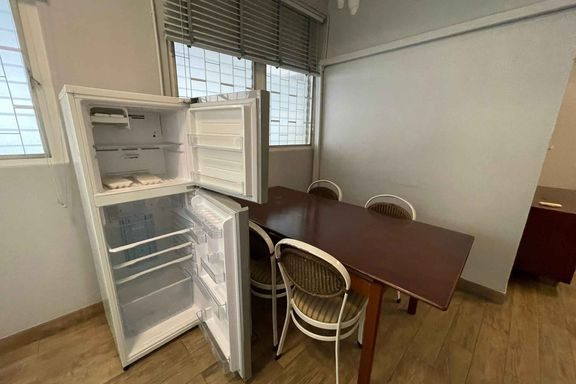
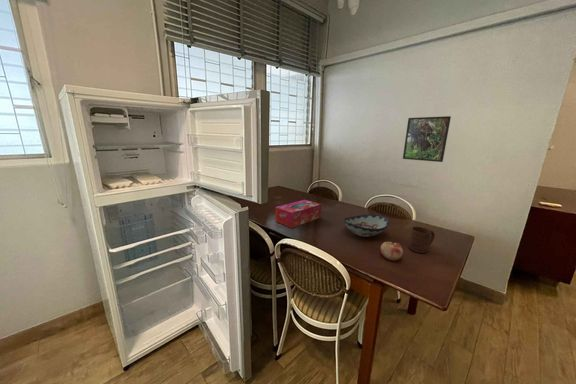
+ decorative bowl [342,213,390,238]
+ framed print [402,115,452,163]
+ tissue box [274,199,322,229]
+ cup [408,226,436,254]
+ fruit [380,241,404,261]
